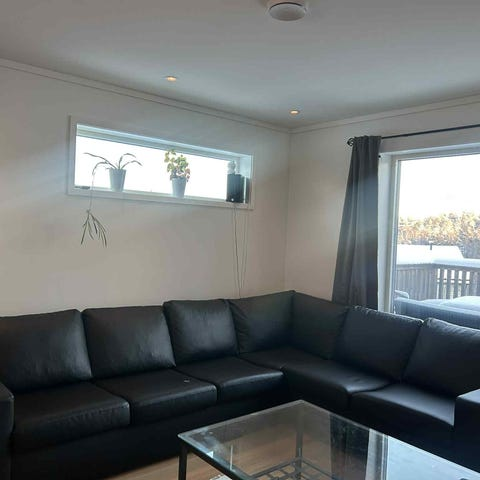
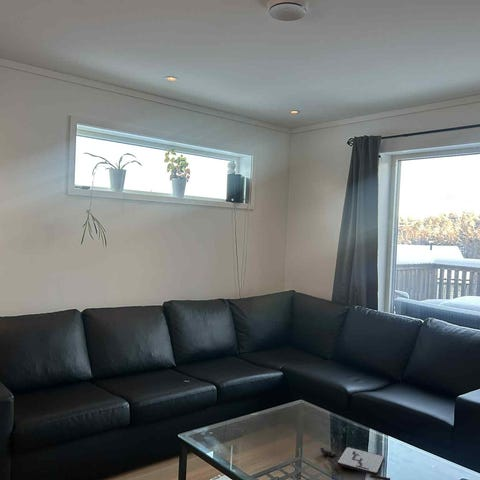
+ board game [319,446,391,480]
